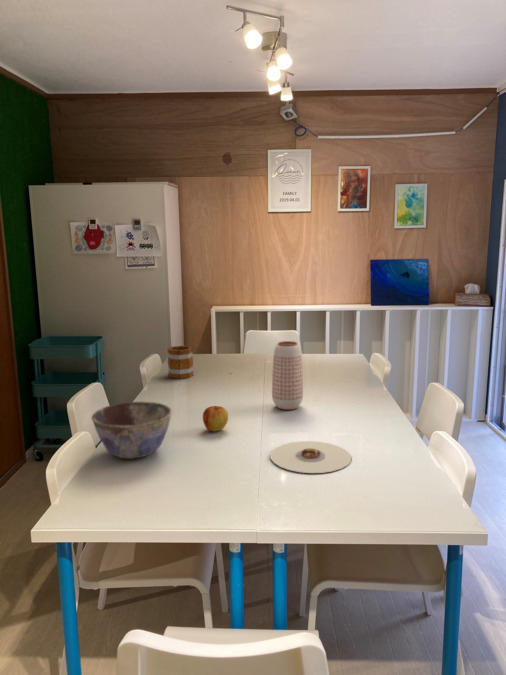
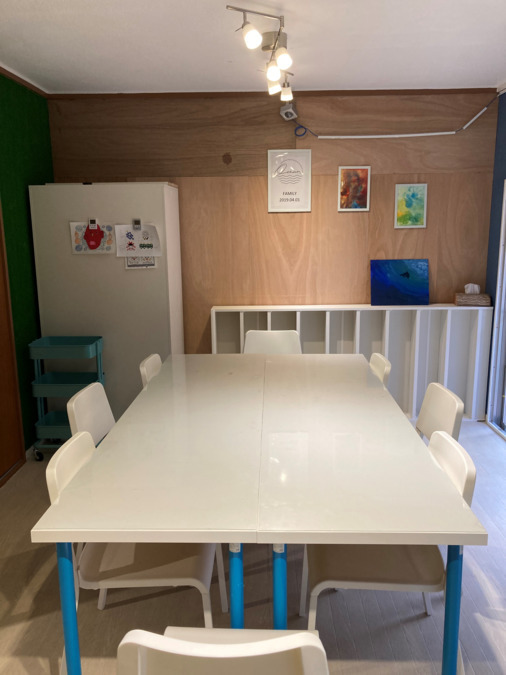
- planter [271,340,304,411]
- plate [269,440,352,474]
- bowl [91,401,173,460]
- mug [166,345,194,380]
- apple [202,405,229,433]
